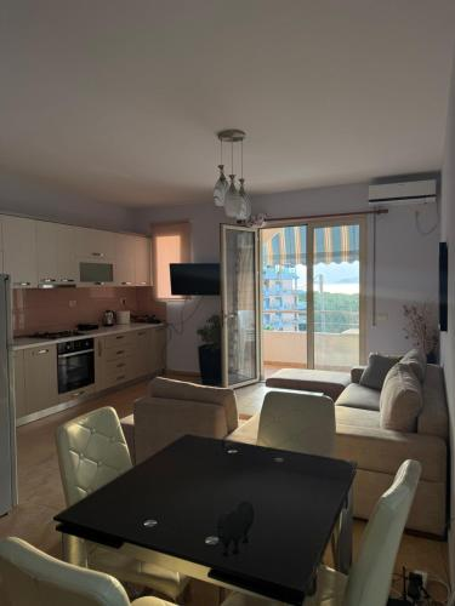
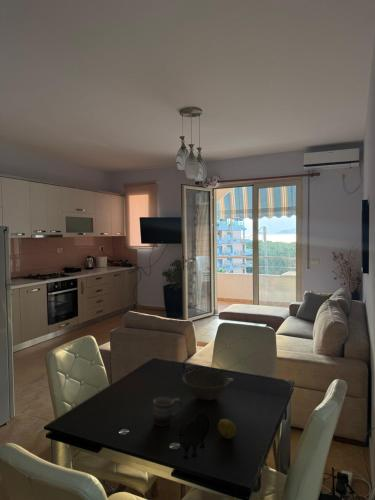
+ bowl [181,368,232,402]
+ fruit [217,418,237,440]
+ mug [151,396,183,428]
